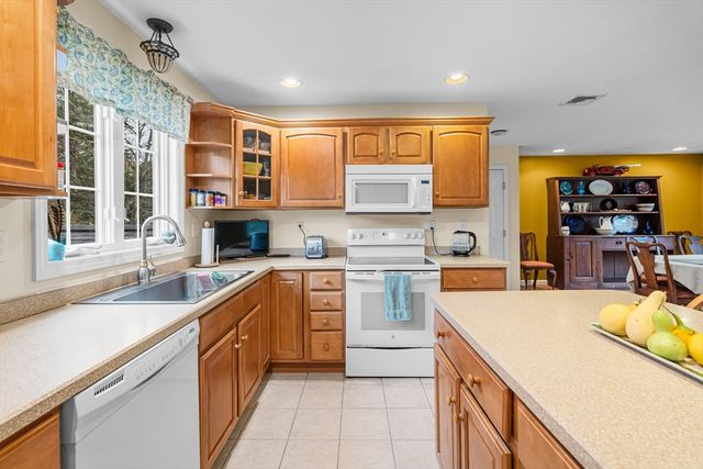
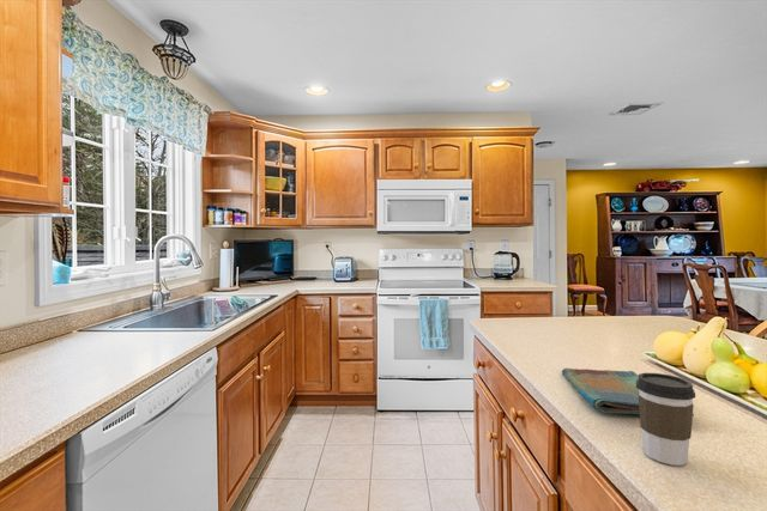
+ dish towel [561,367,695,416]
+ coffee cup [636,372,696,467]
